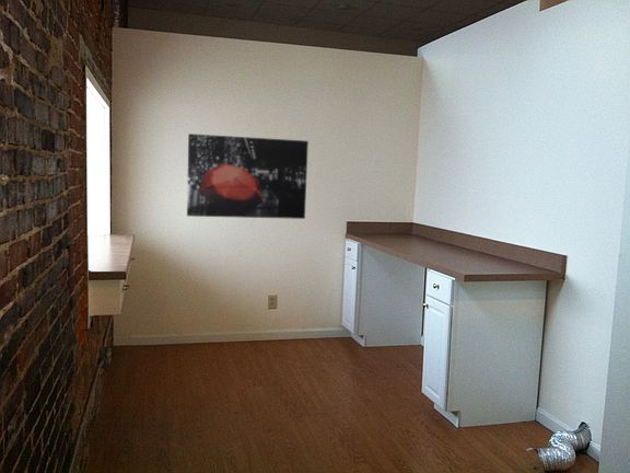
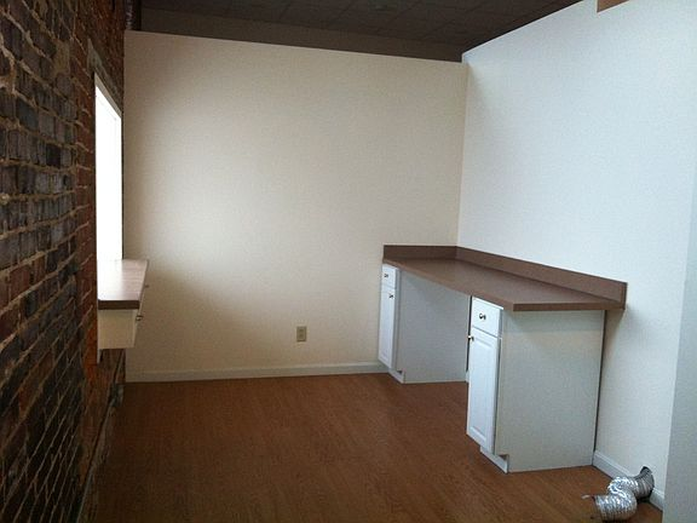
- wall art [186,132,310,220]
